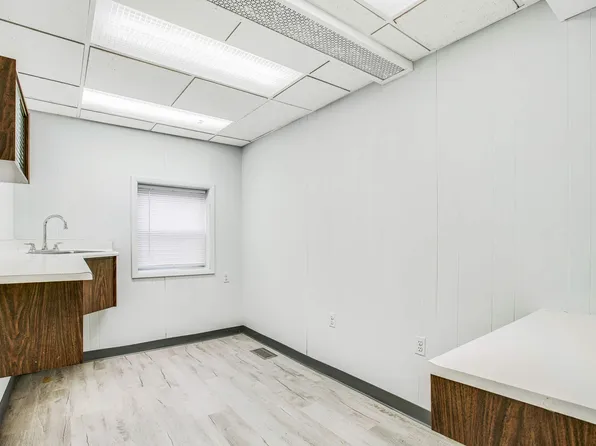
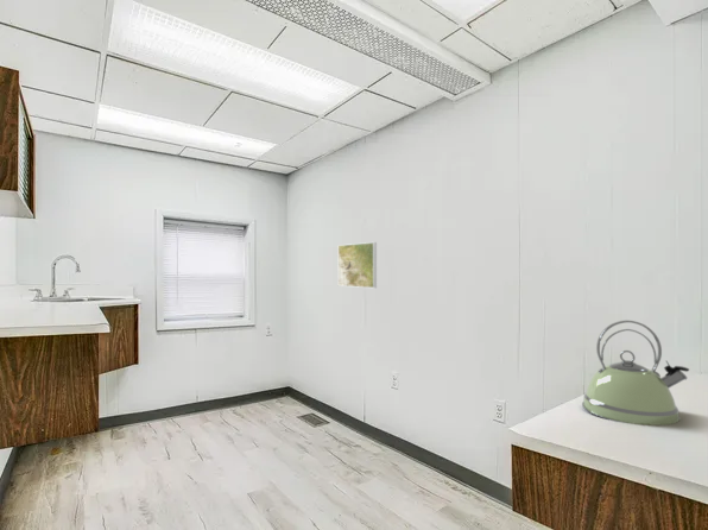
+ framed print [337,241,378,289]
+ kettle [581,318,690,427]
